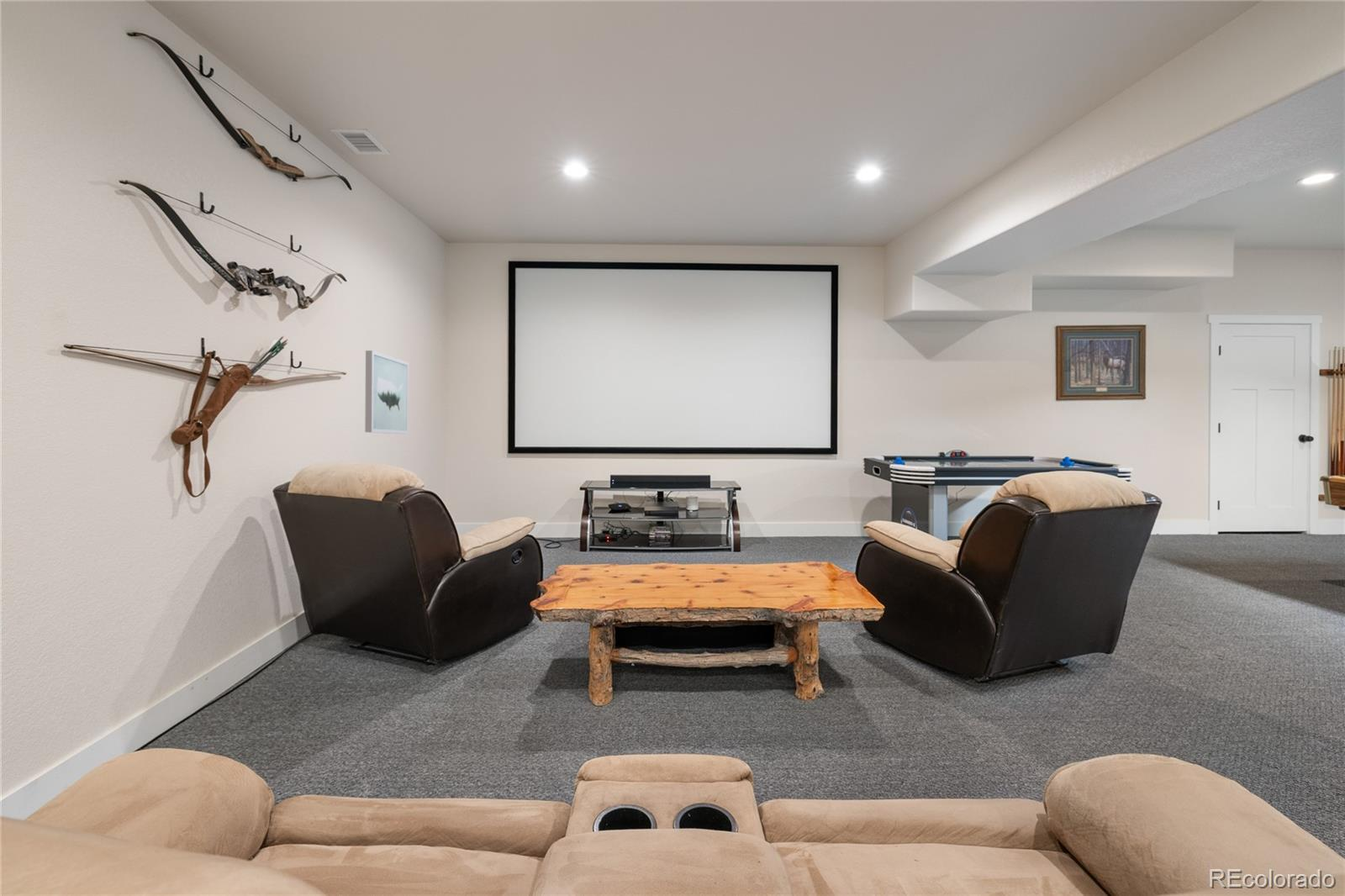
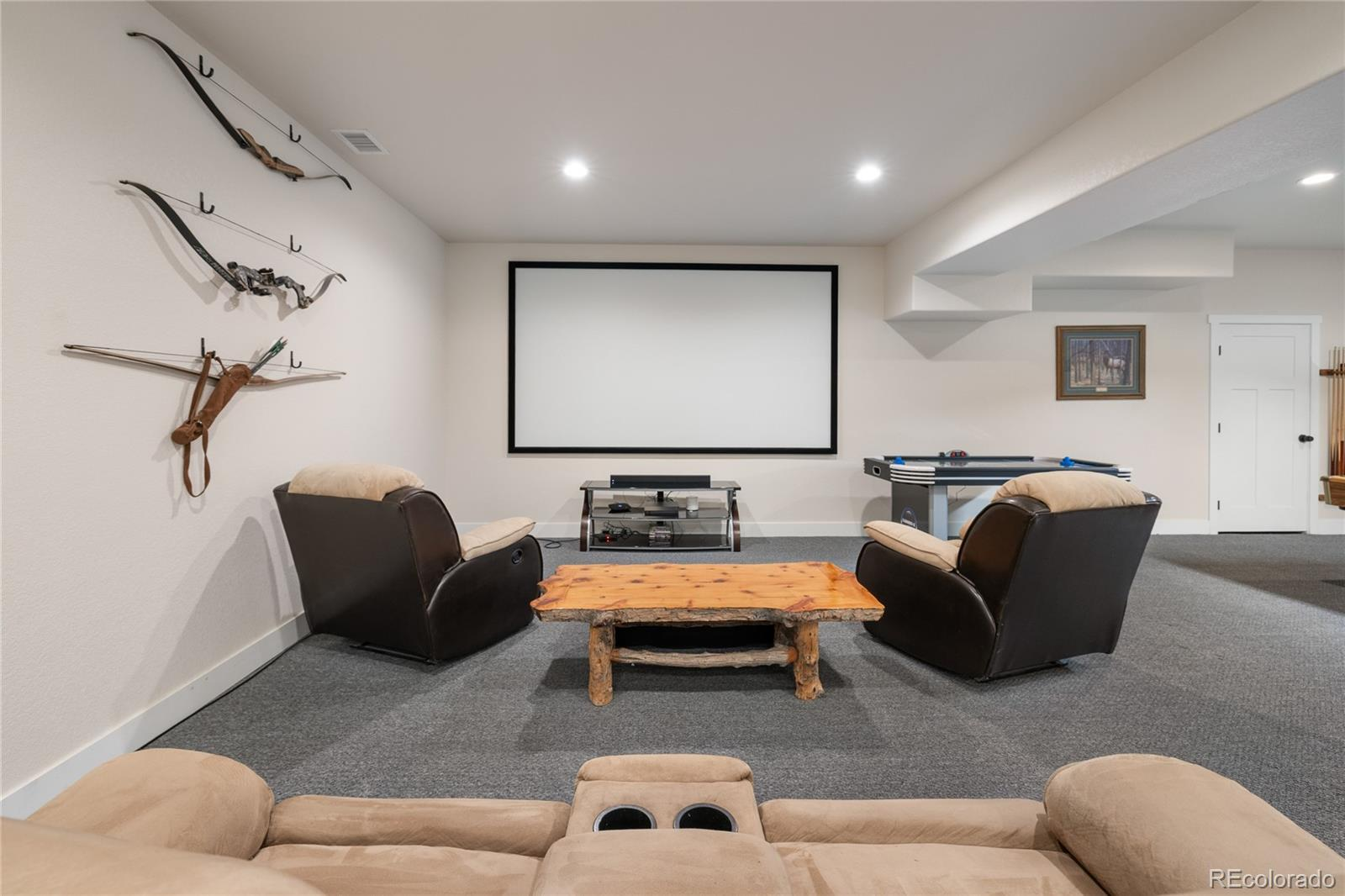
- wall art [364,350,409,435]
